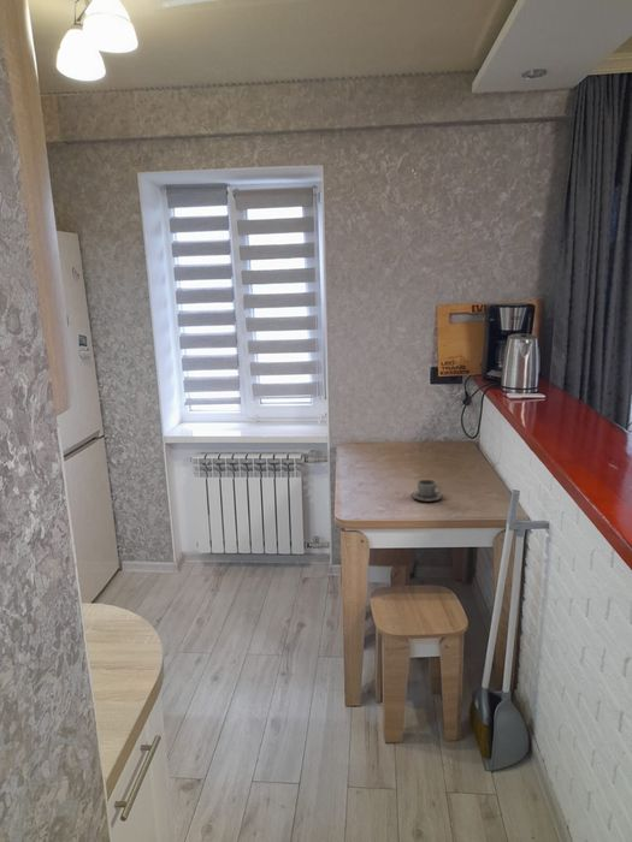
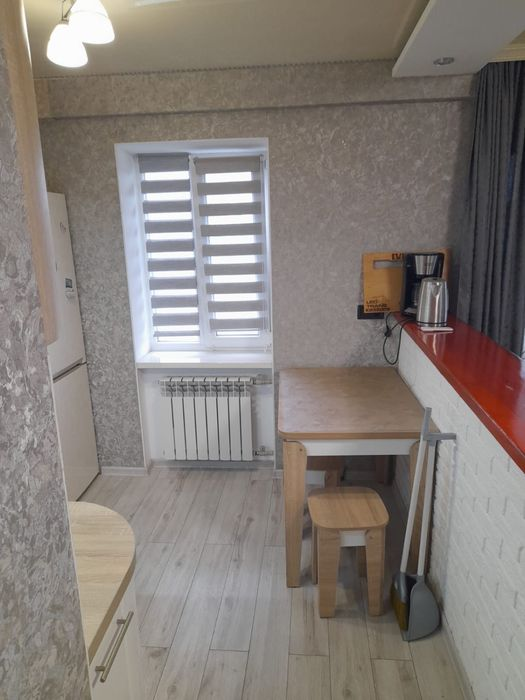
- cup [410,479,444,503]
